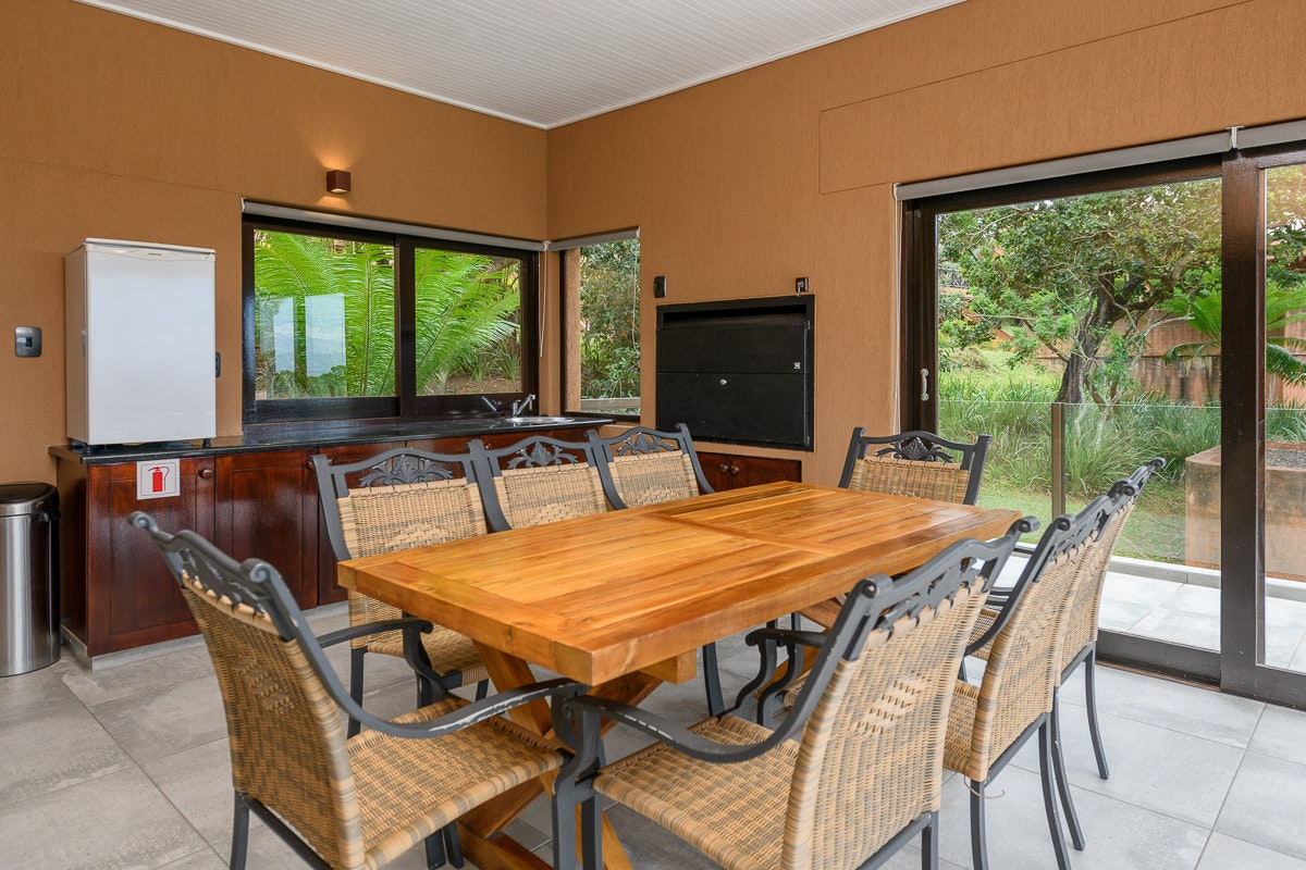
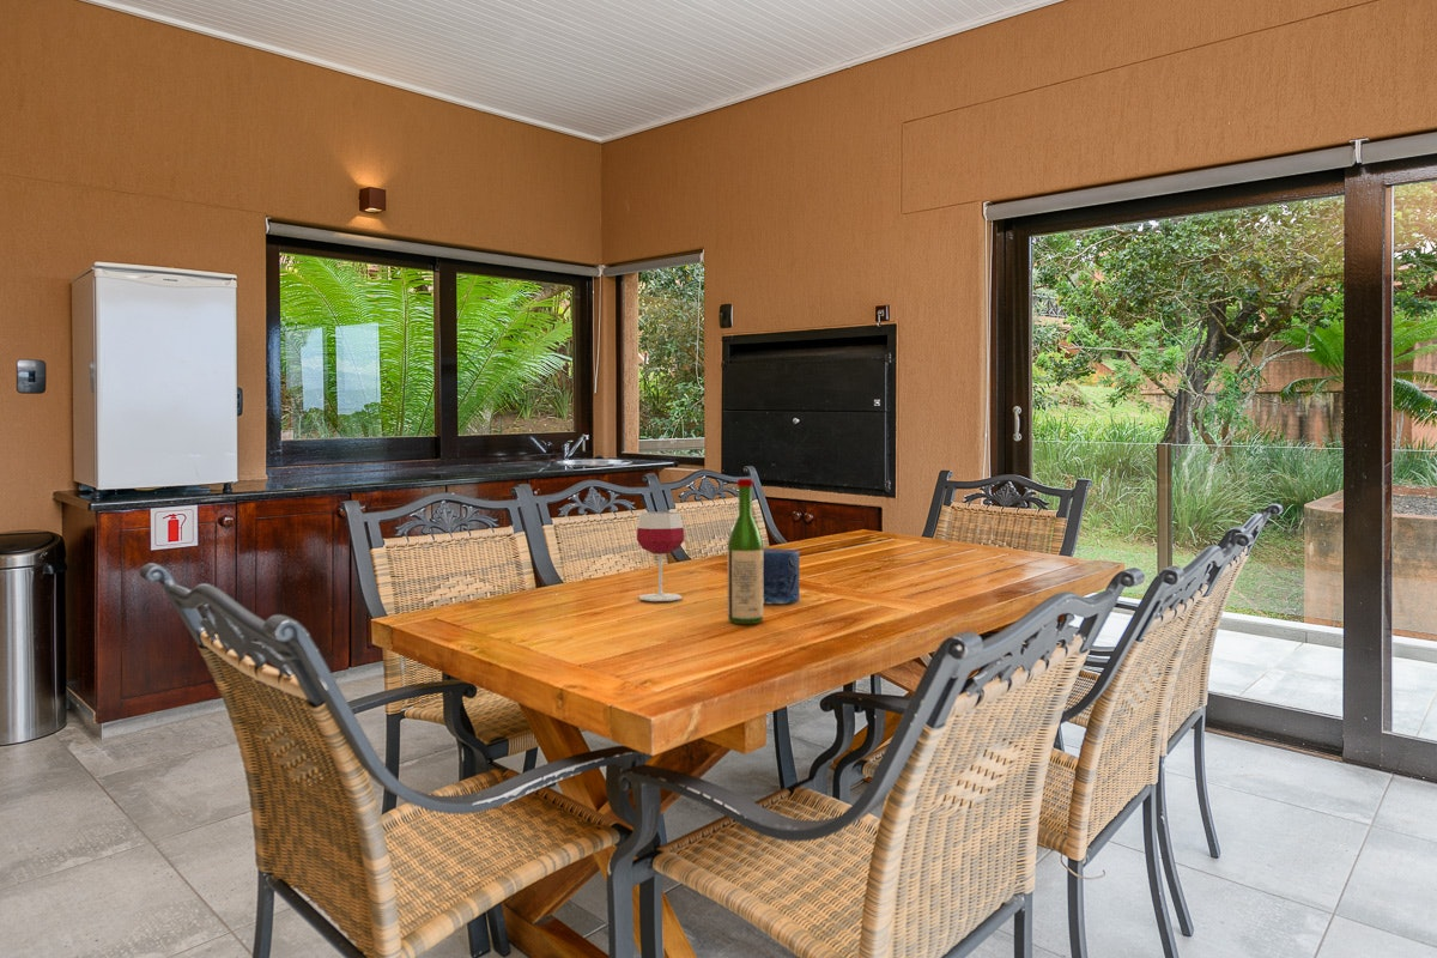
+ wineglass [636,511,685,602]
+ candle [763,547,801,605]
+ wine bottle [726,478,764,625]
